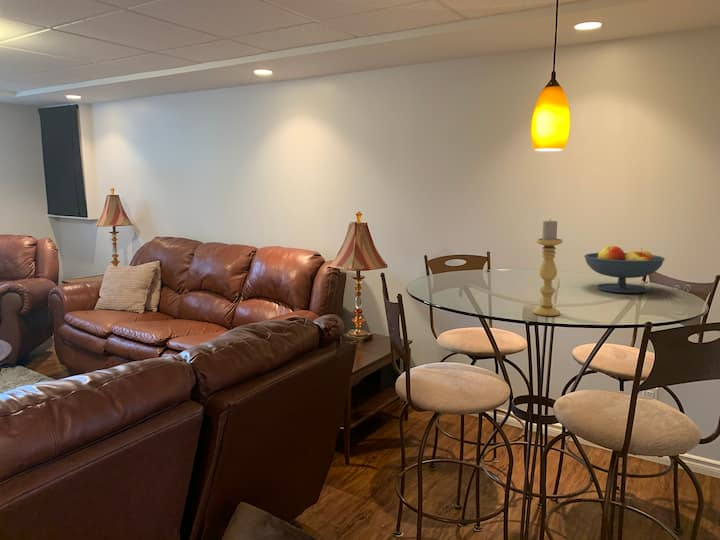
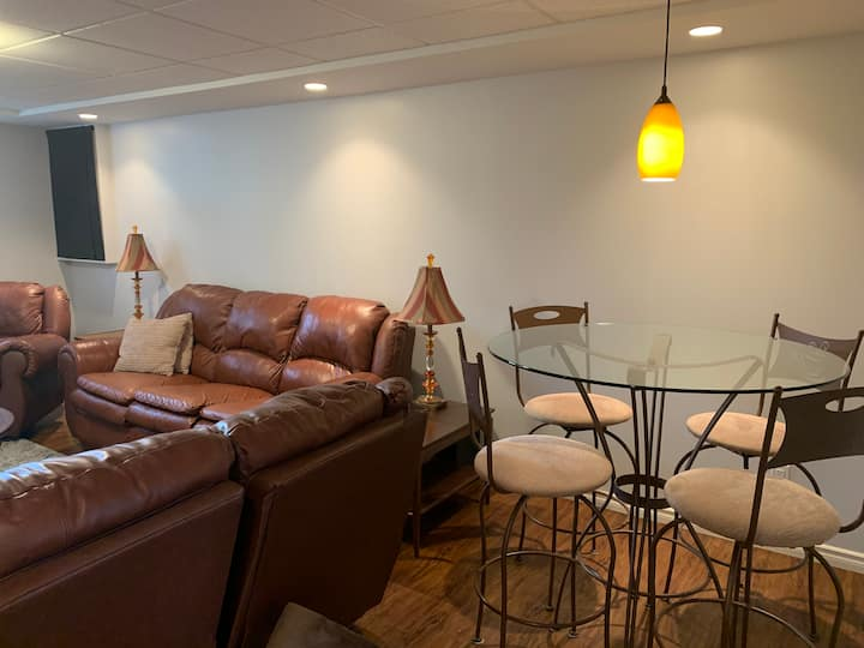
- candle holder [532,218,563,317]
- fruit bowl [583,245,666,294]
